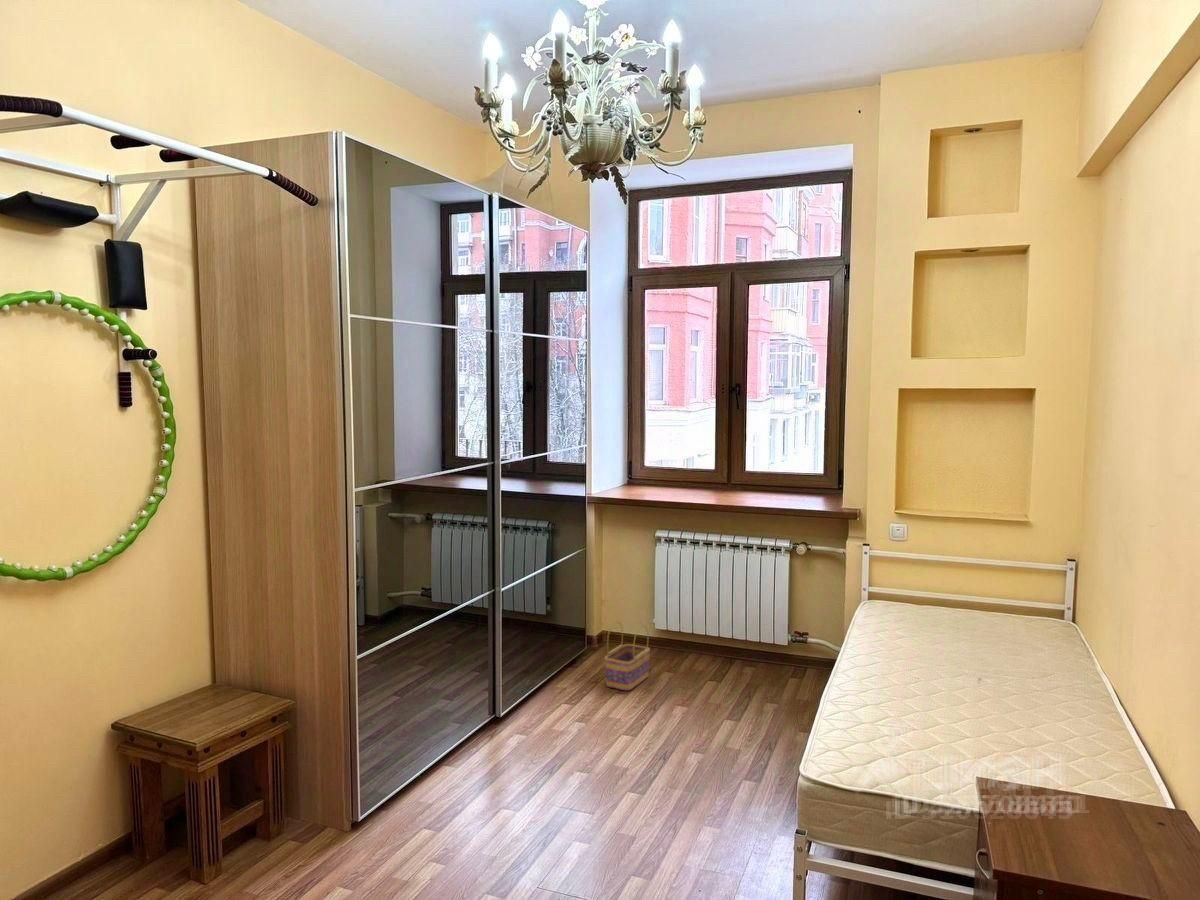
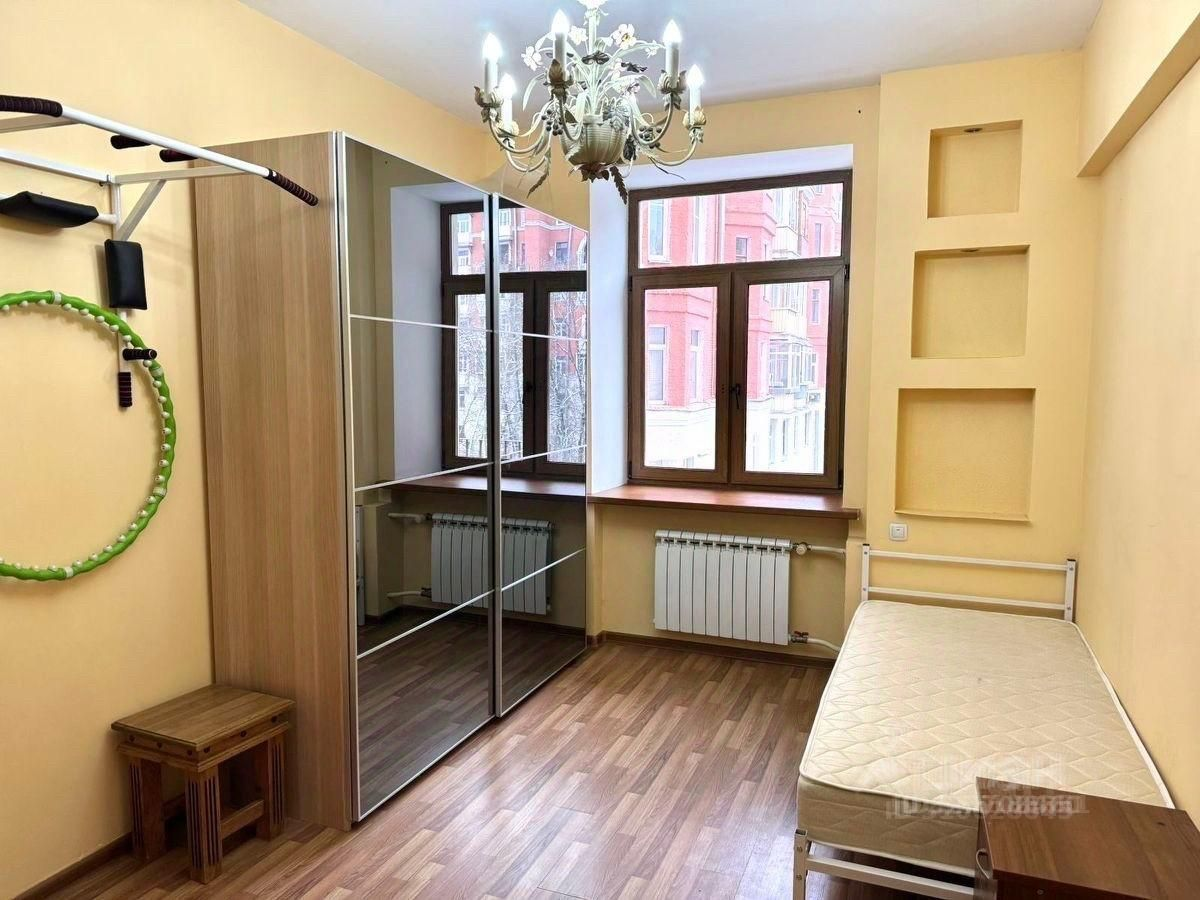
- basket [604,620,651,692]
